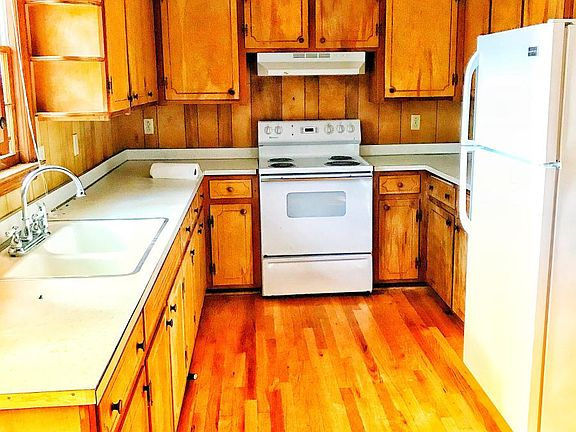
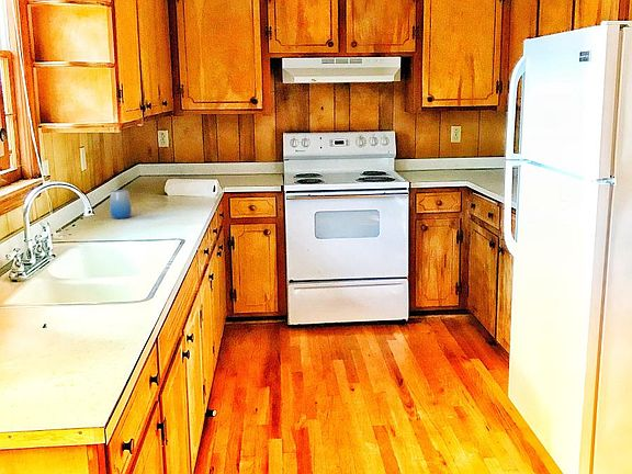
+ cup [109,189,133,219]
